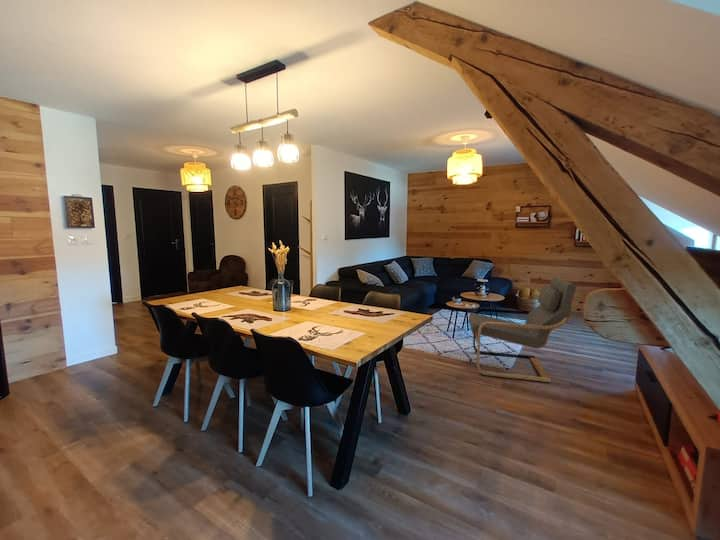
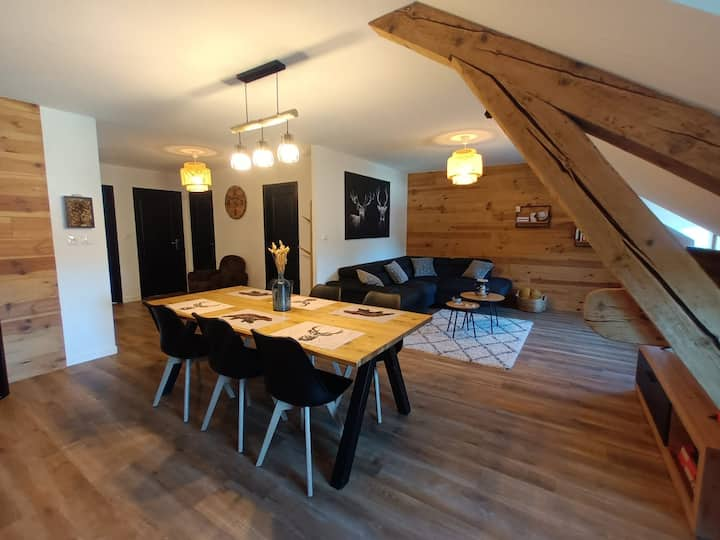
- armchair [468,276,577,383]
